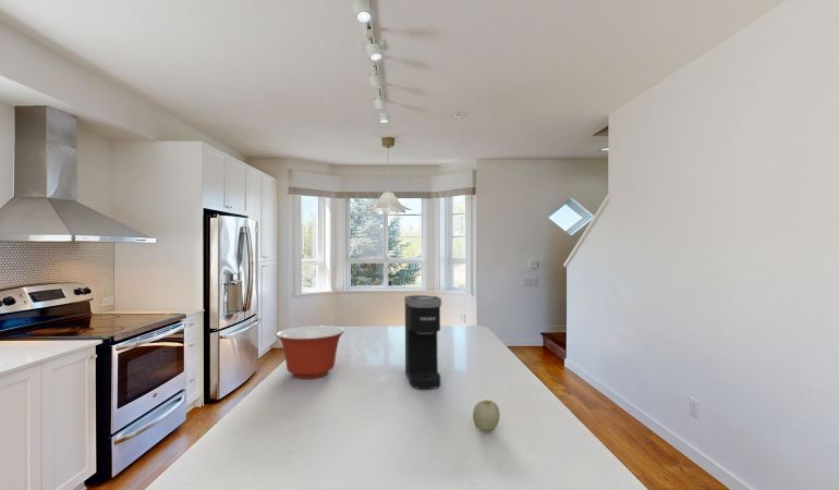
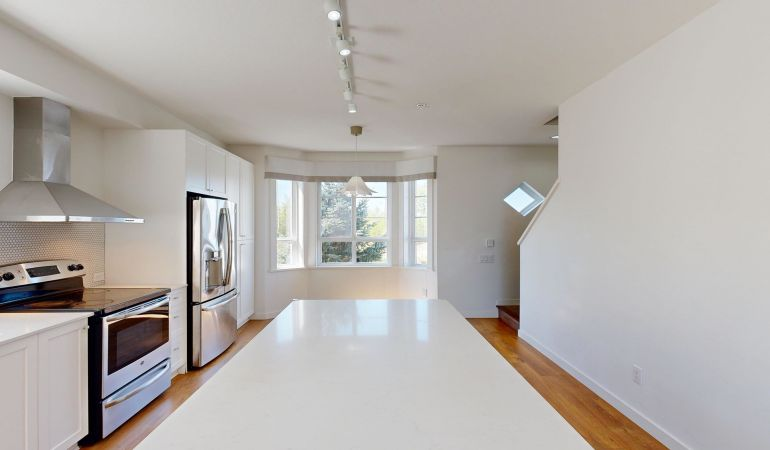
- coffee maker [404,294,442,390]
- fruit [472,399,501,432]
- mixing bowl [276,324,345,380]
